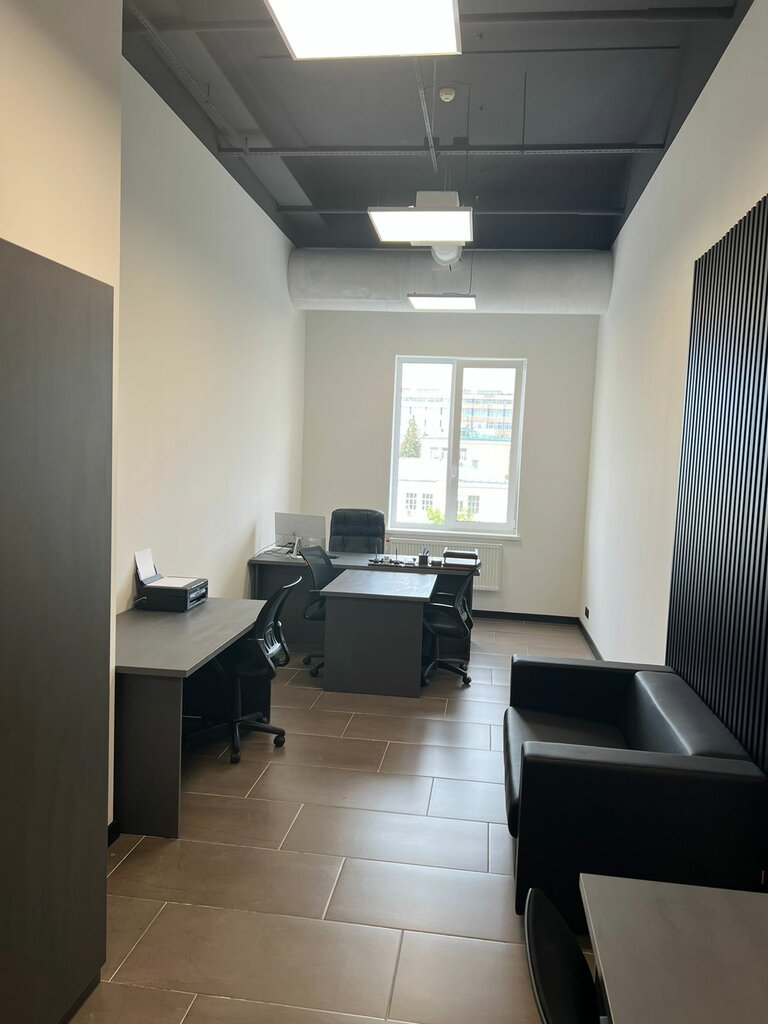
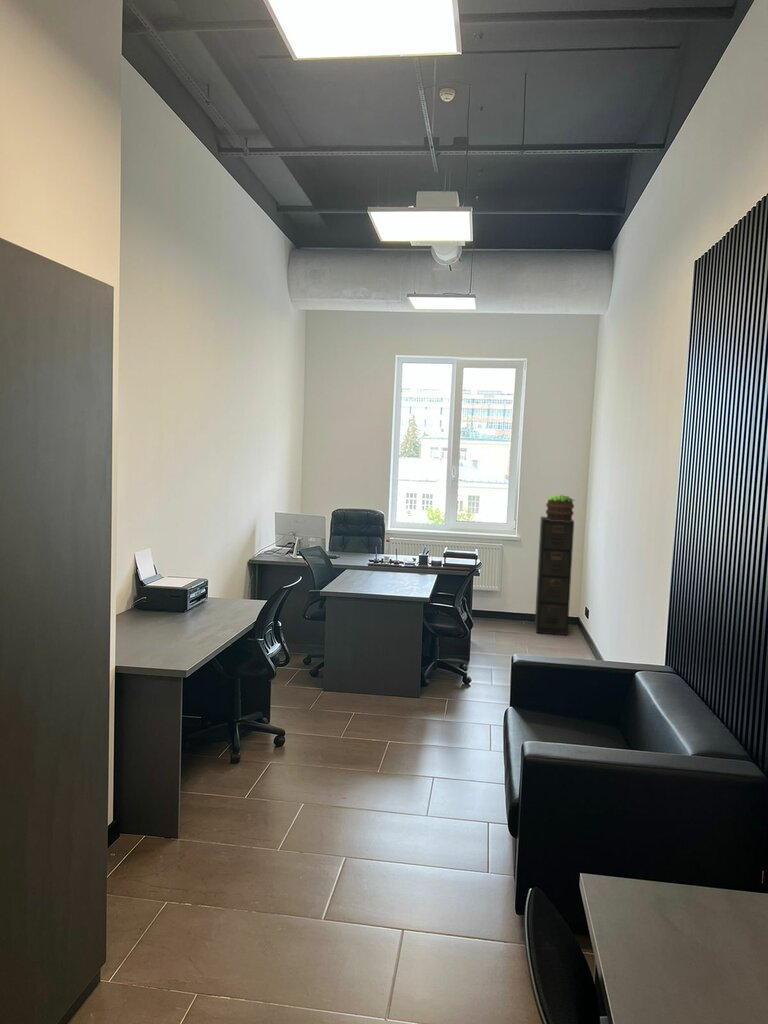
+ potted plant [545,494,575,521]
+ filing cabinet [534,516,575,636]
